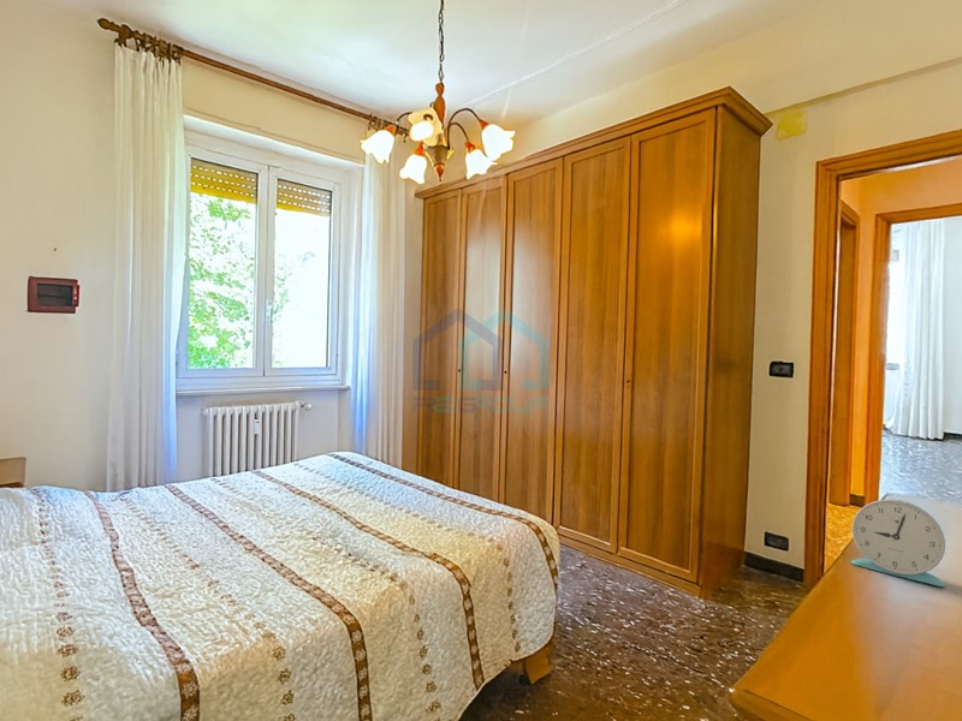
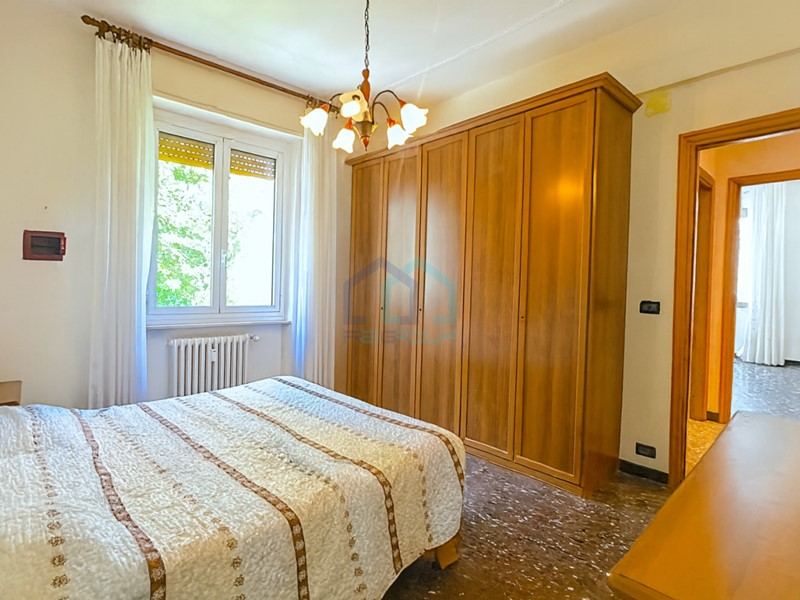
- alarm clock [850,497,946,588]
